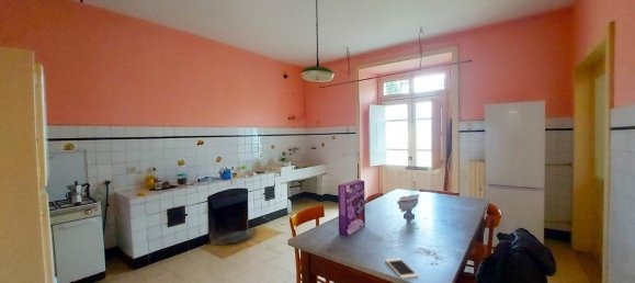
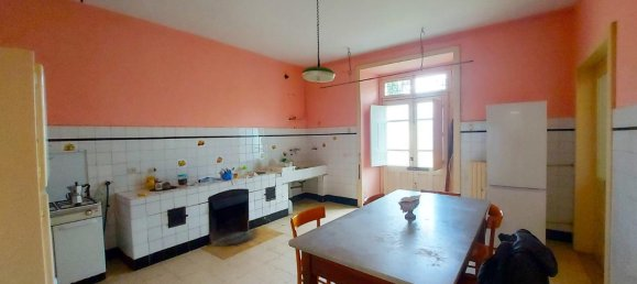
- cereal box [337,179,366,237]
- cell phone [384,257,419,280]
